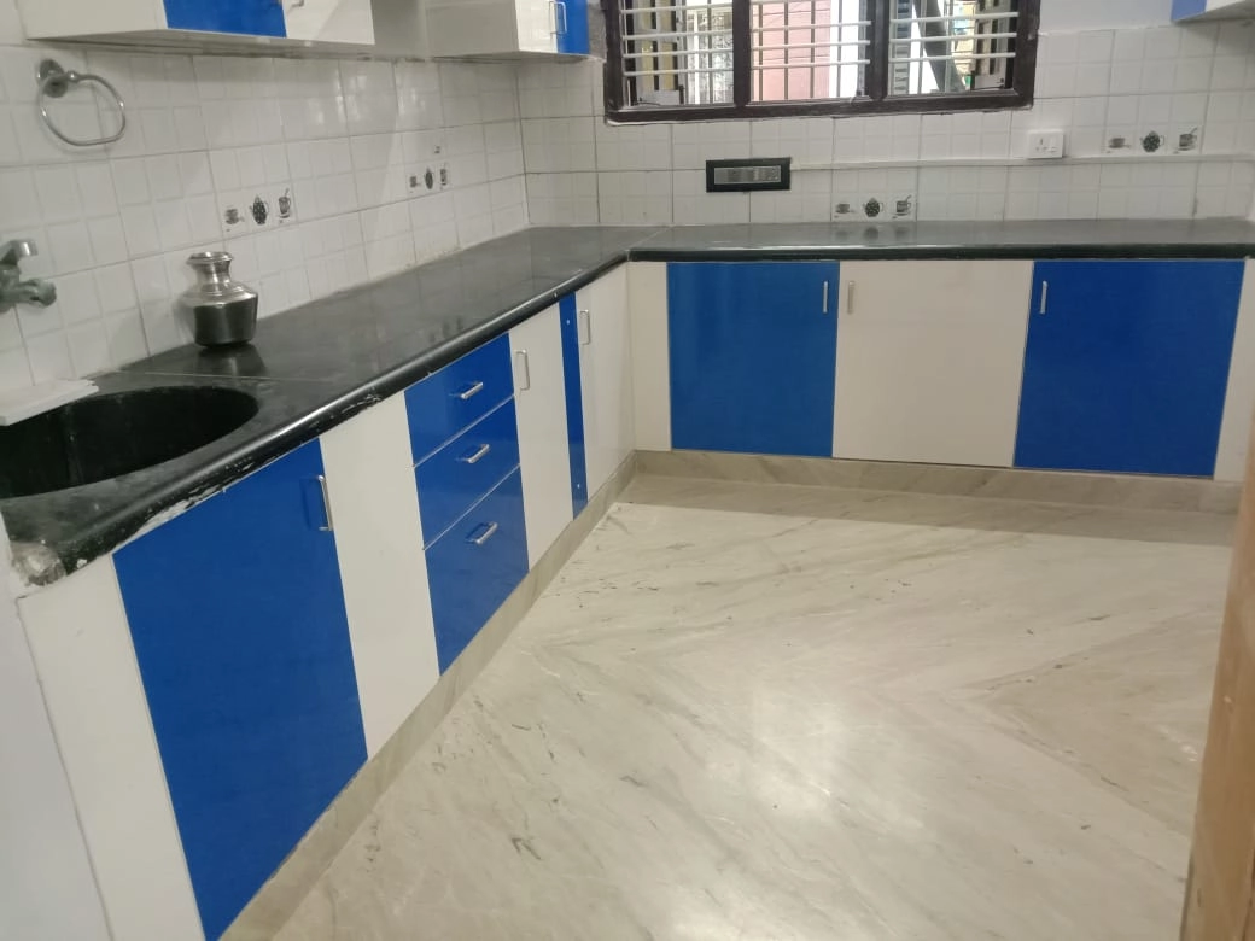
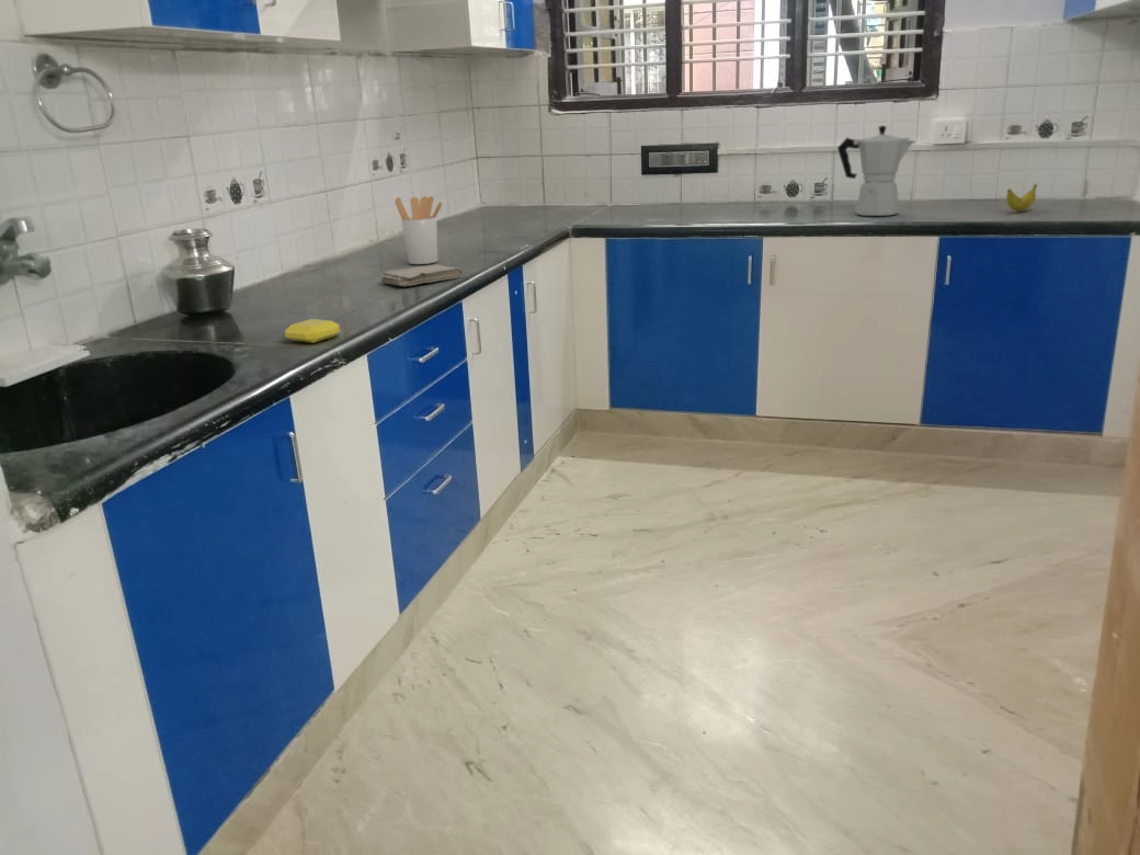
+ banana [1005,182,1038,213]
+ utensil holder [394,195,444,265]
+ washcloth [380,264,464,287]
+ moka pot [836,124,916,217]
+ soap bar [284,318,341,344]
